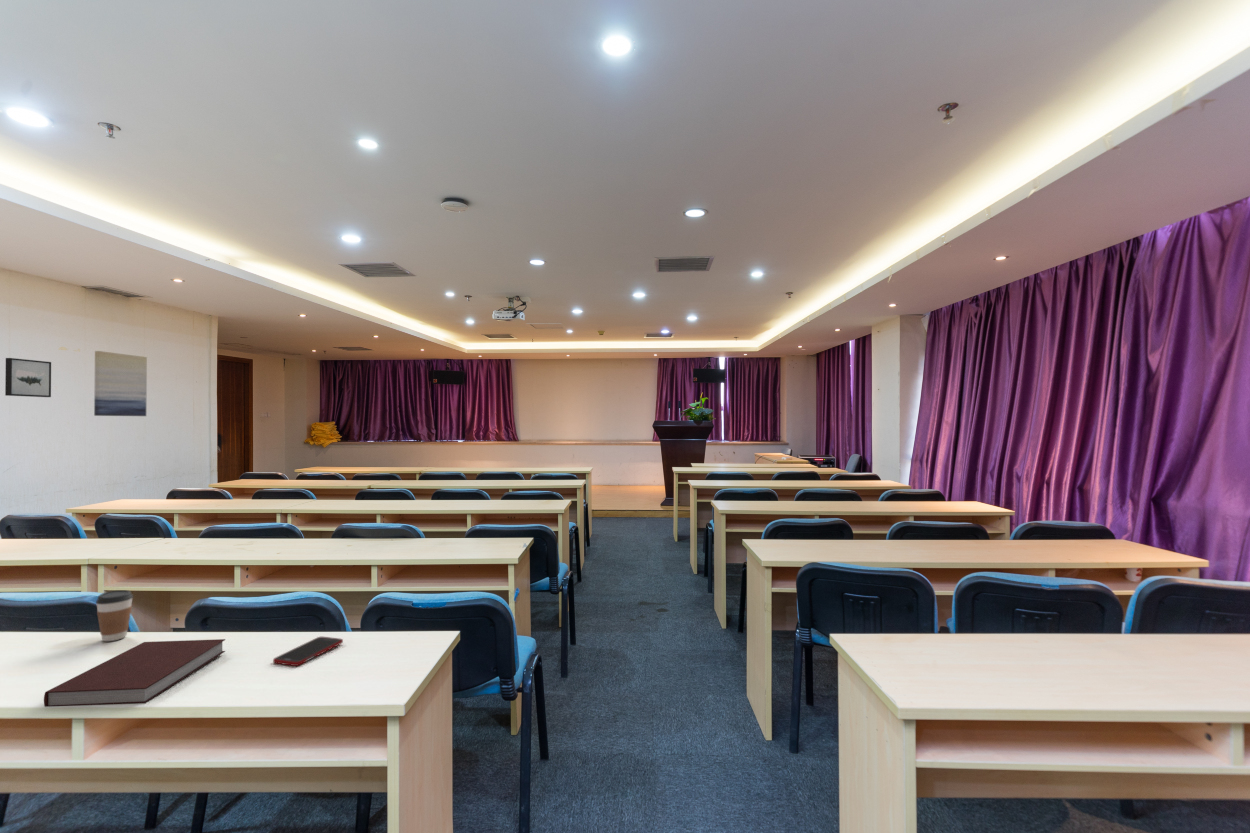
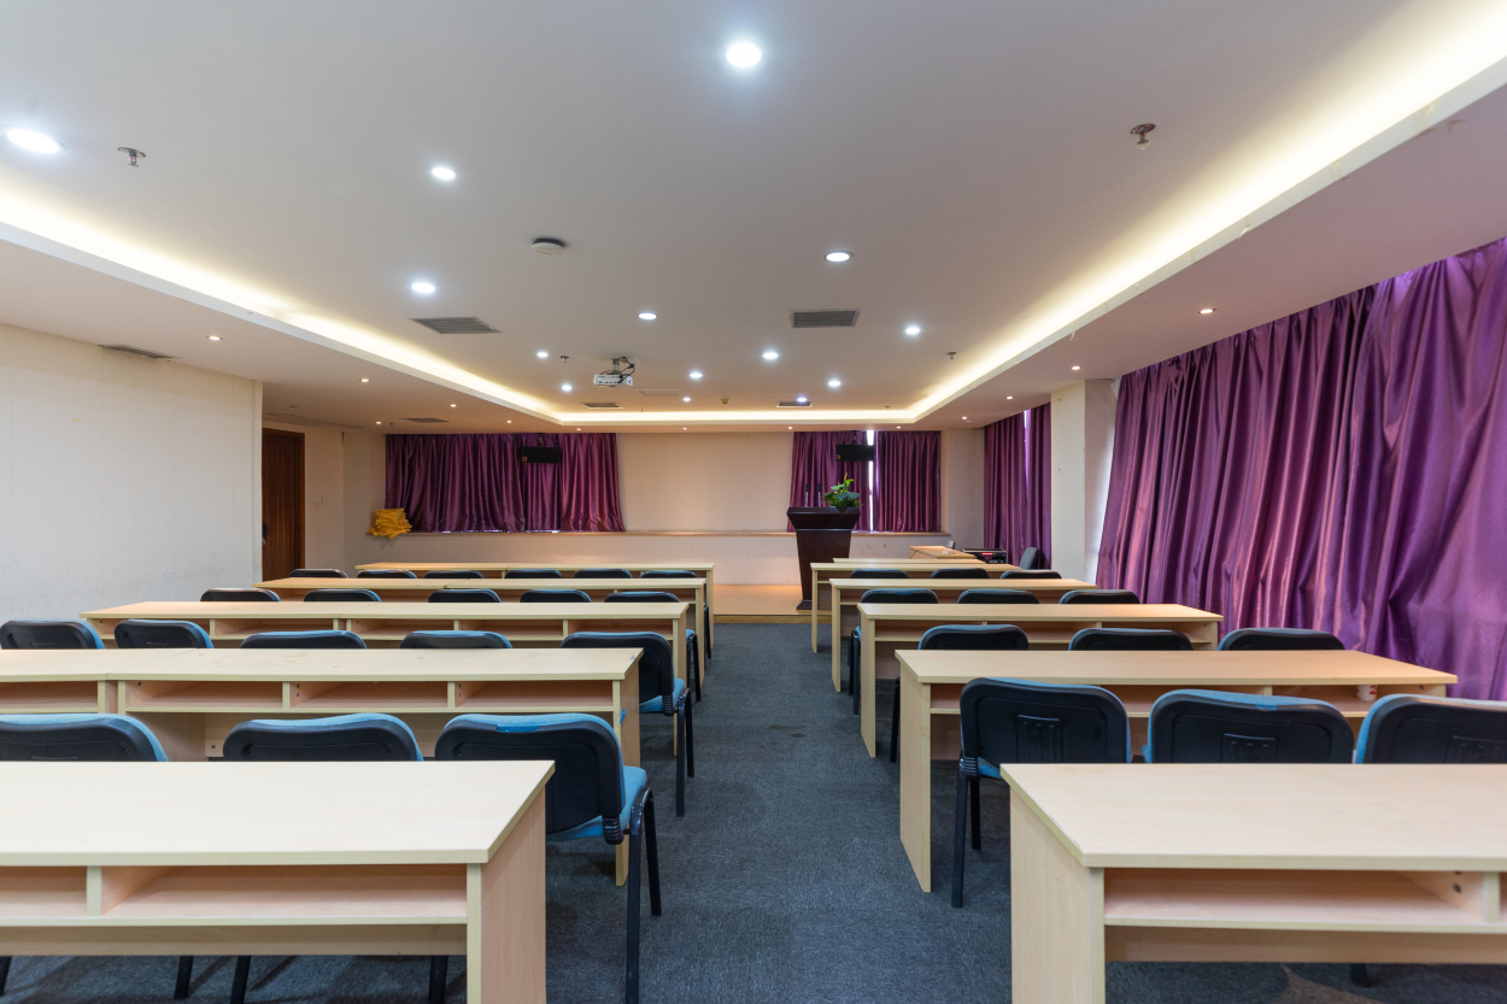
- wall art [4,357,52,398]
- wall art [93,350,148,417]
- notebook [43,638,226,708]
- cell phone [272,636,344,667]
- coffee cup [95,589,134,642]
